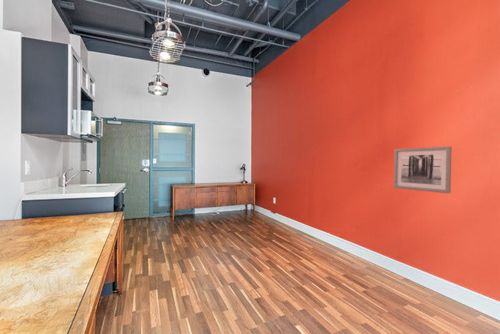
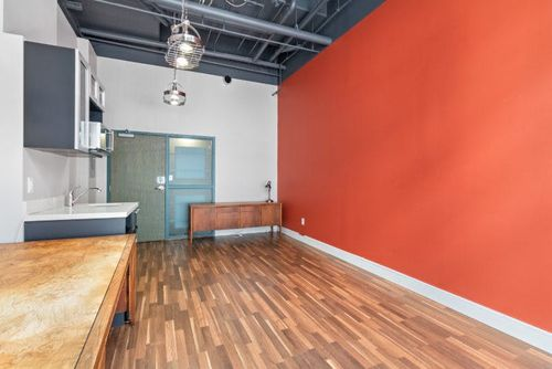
- wall art [393,145,453,194]
